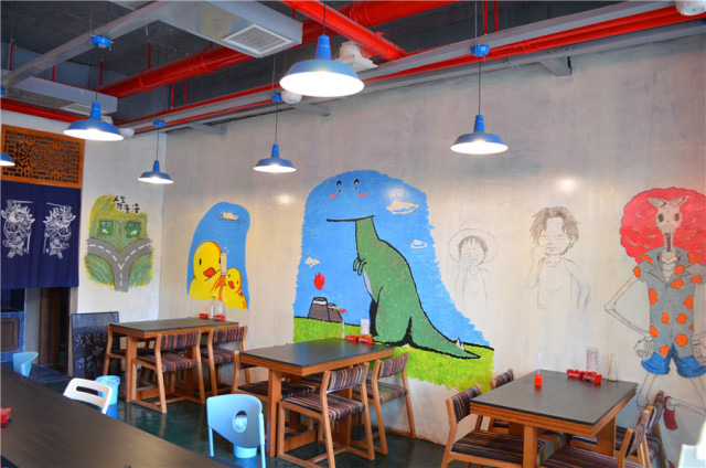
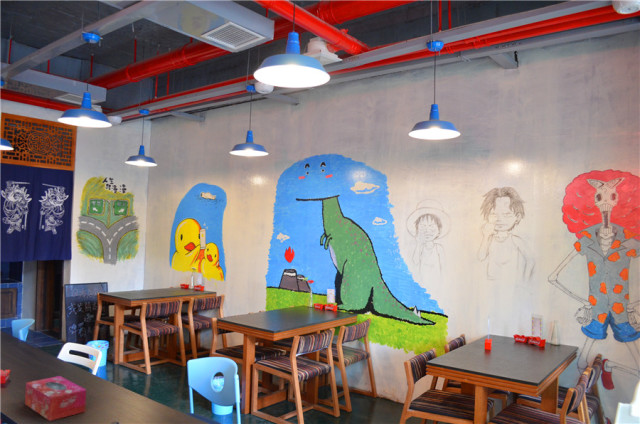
+ tissue box [24,375,87,422]
